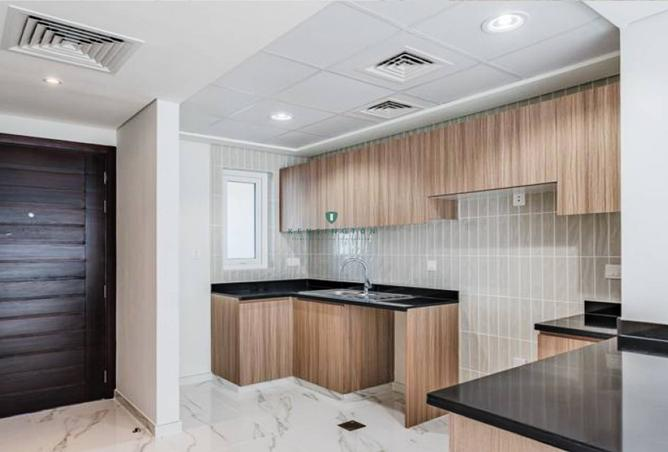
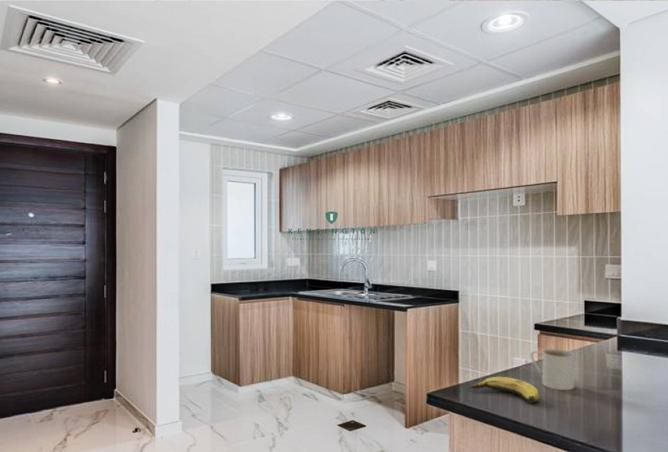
+ mug [530,348,575,391]
+ banana [467,376,540,404]
